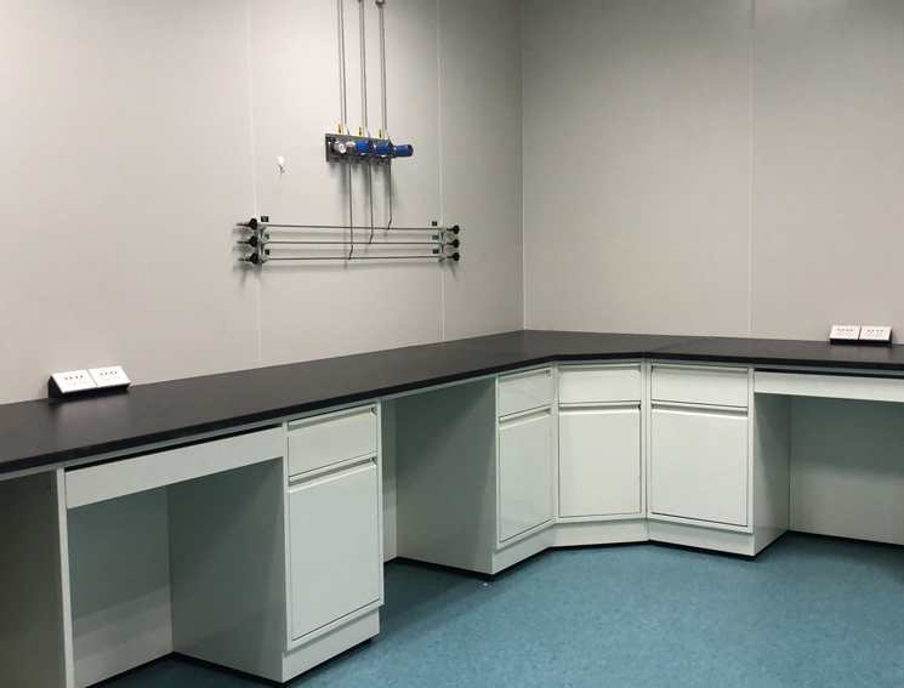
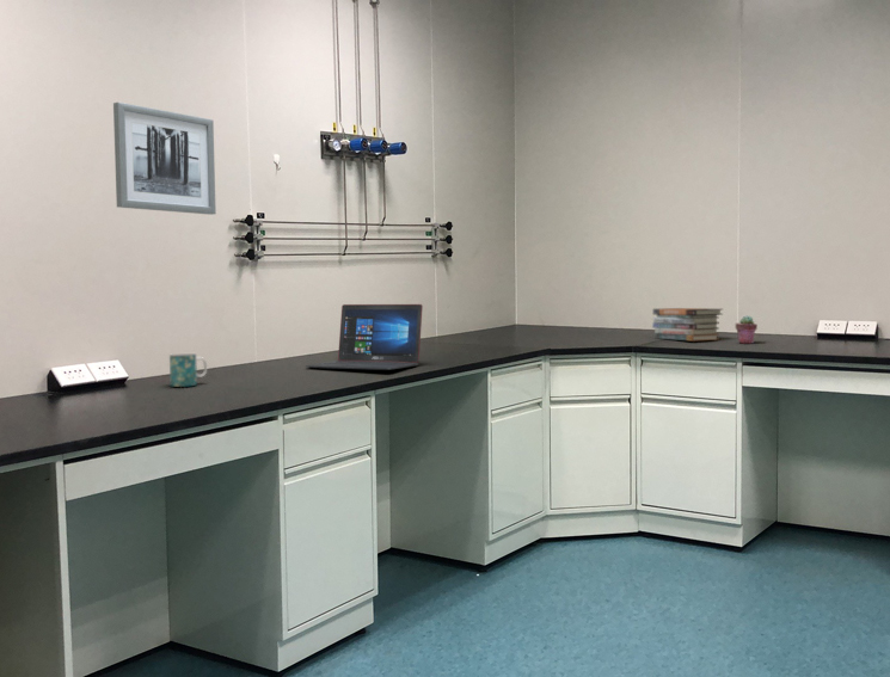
+ wall art [112,101,217,216]
+ potted succulent [735,315,759,344]
+ mug [168,352,208,388]
+ laptop [305,303,424,371]
+ book stack [651,307,724,343]
